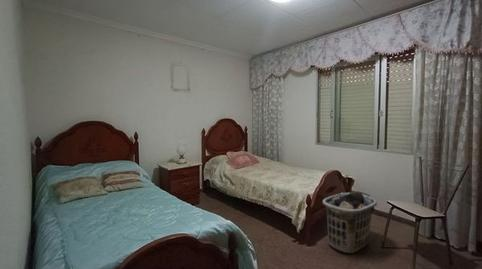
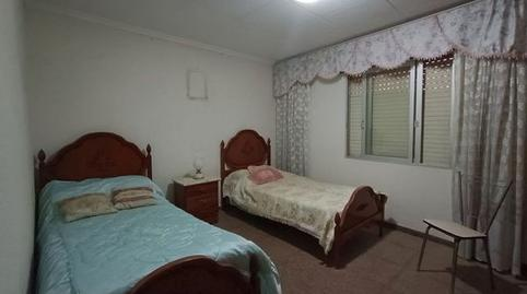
- clothes hamper [322,190,378,254]
